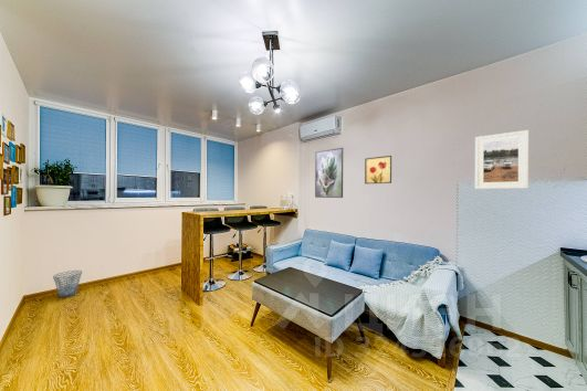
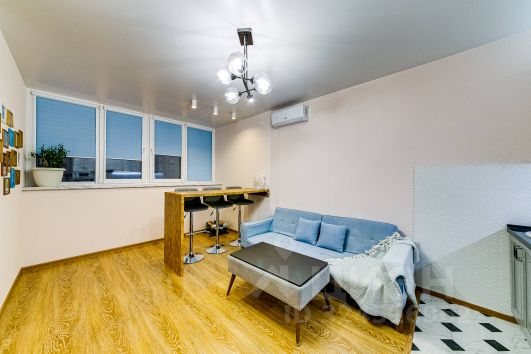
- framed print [474,129,530,190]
- wall art [364,155,392,184]
- waste basket [52,270,83,298]
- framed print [314,147,344,199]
